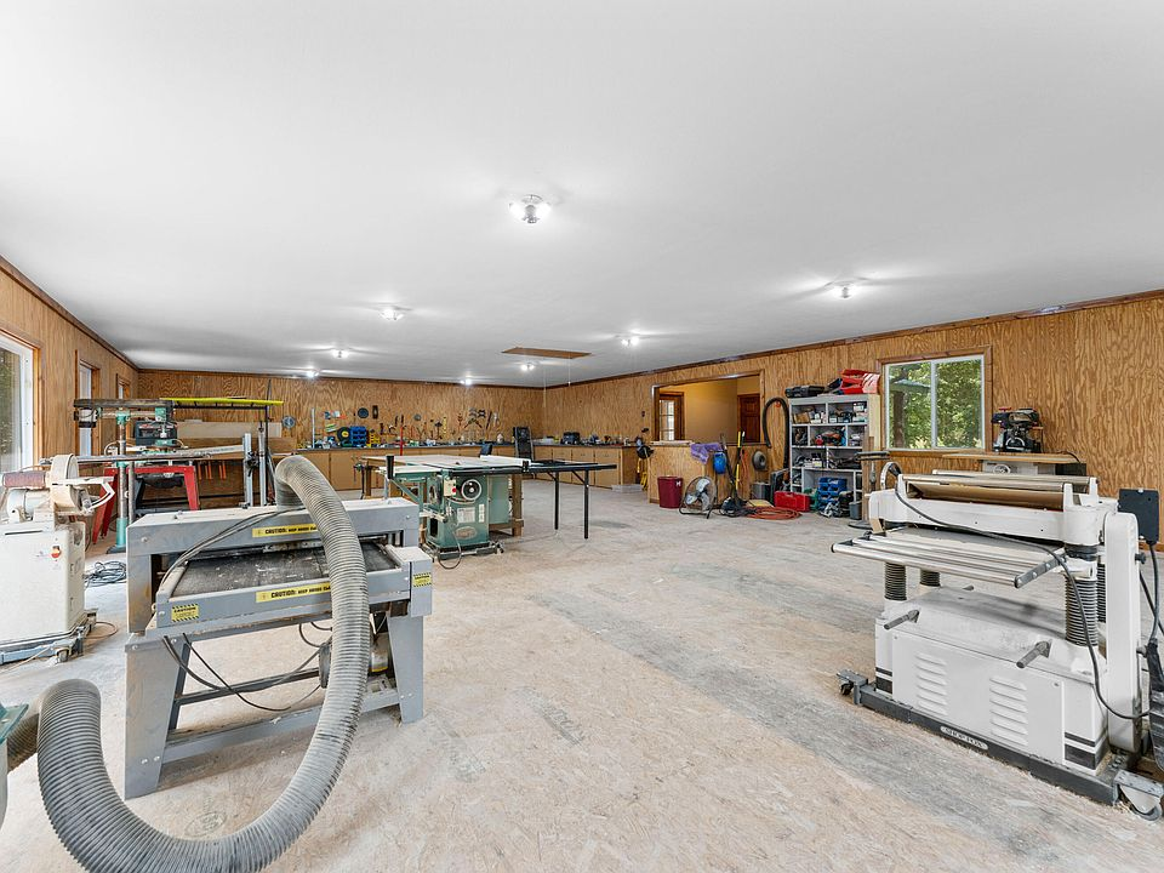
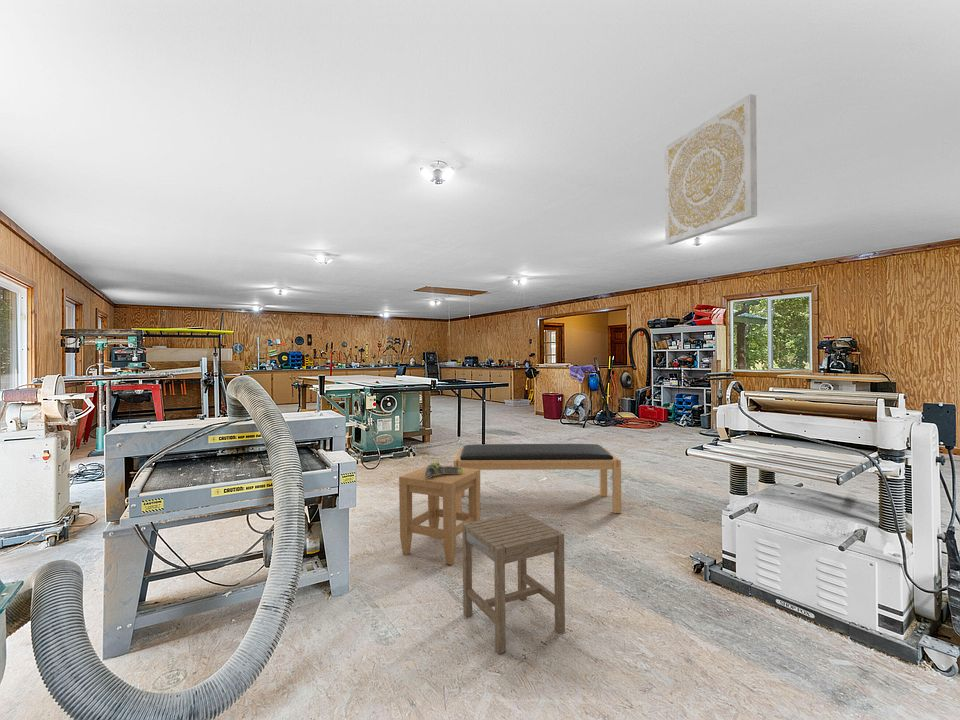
+ bench [453,443,622,514]
+ power drill [425,461,463,478]
+ stool [462,511,566,655]
+ stool [398,464,481,566]
+ light panel [664,93,758,246]
